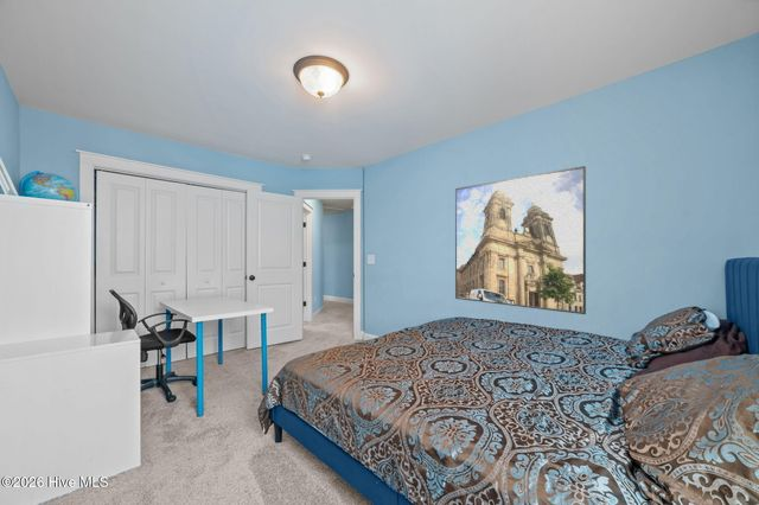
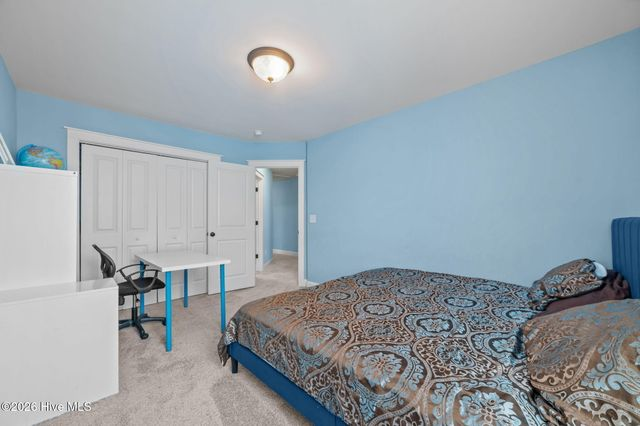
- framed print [454,165,587,315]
